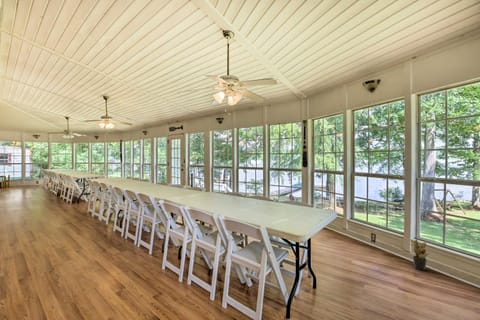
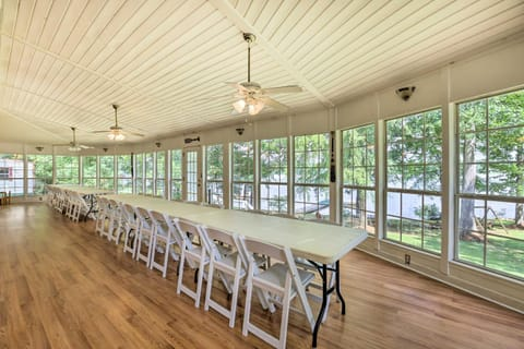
- potted plant [411,238,431,271]
